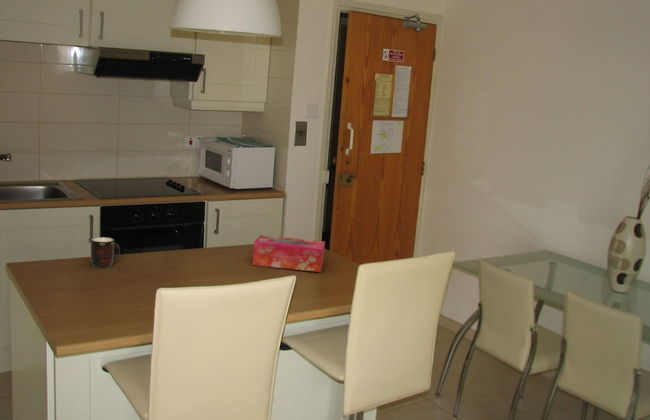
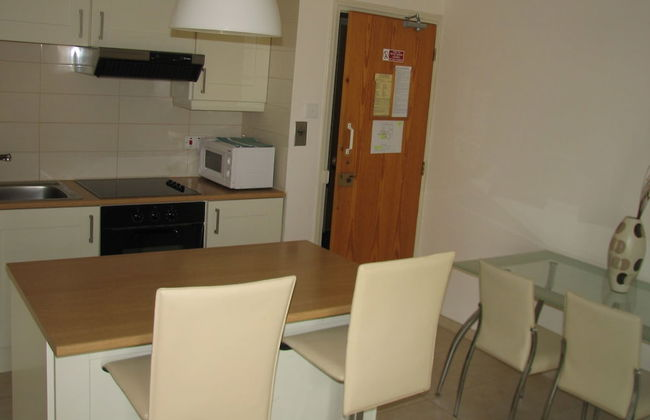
- mug [89,236,121,269]
- tissue box [251,234,326,273]
